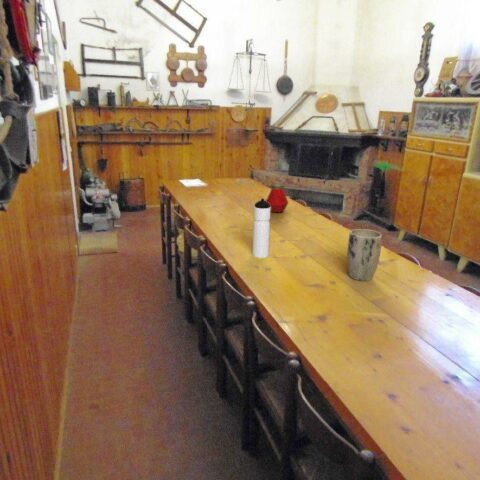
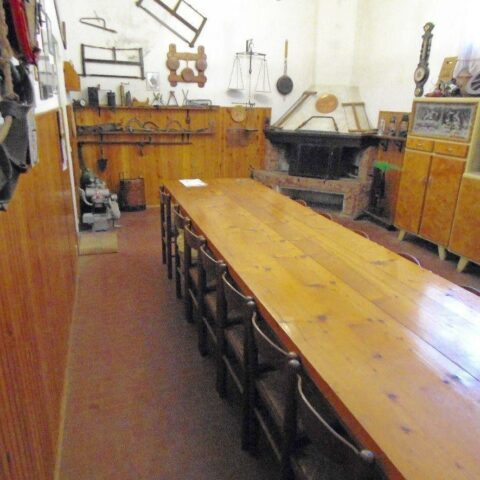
- bottle [265,181,289,213]
- plant pot [346,228,383,282]
- water bottle [252,198,271,259]
